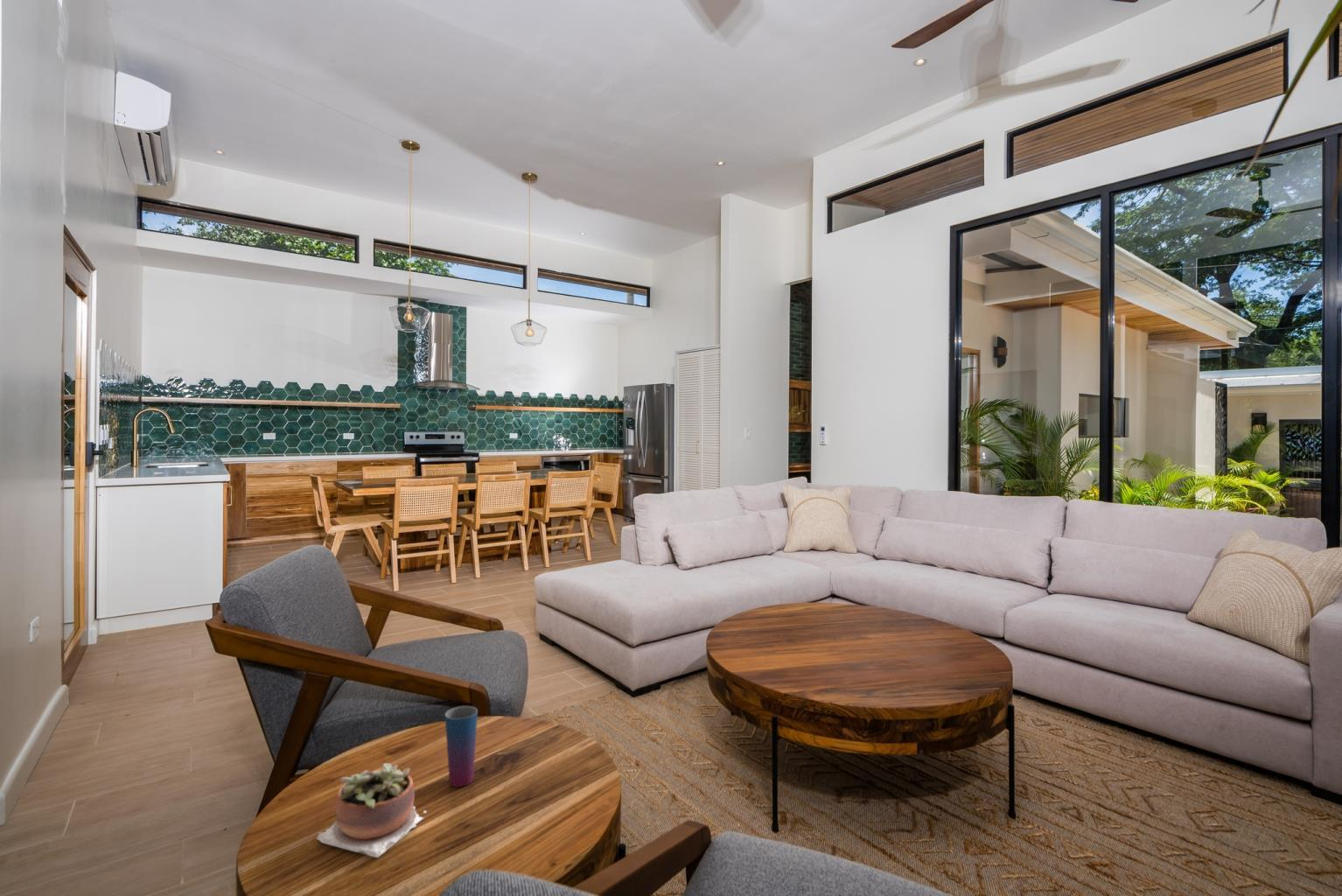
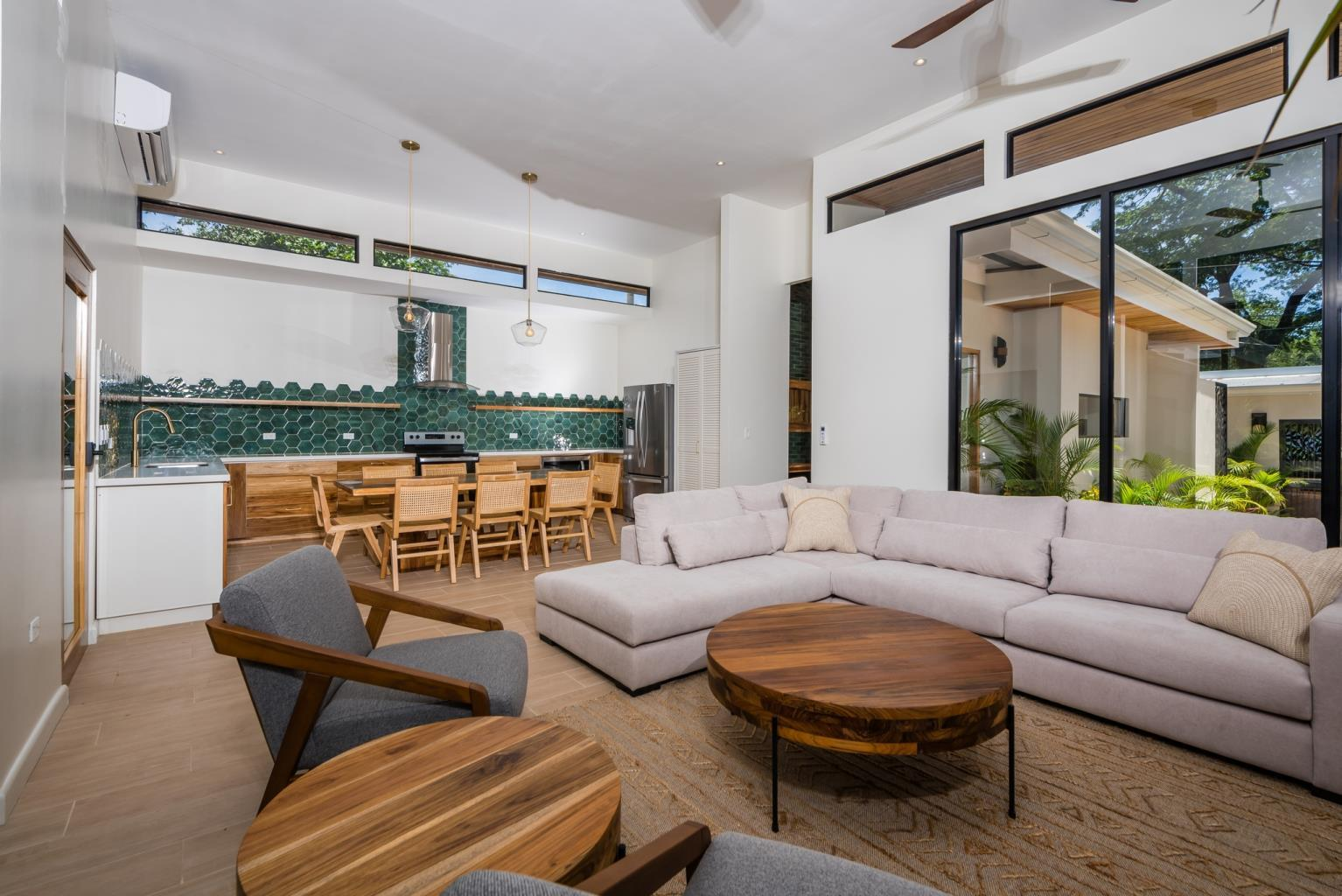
- succulent plant [316,762,428,858]
- cup [444,705,479,788]
